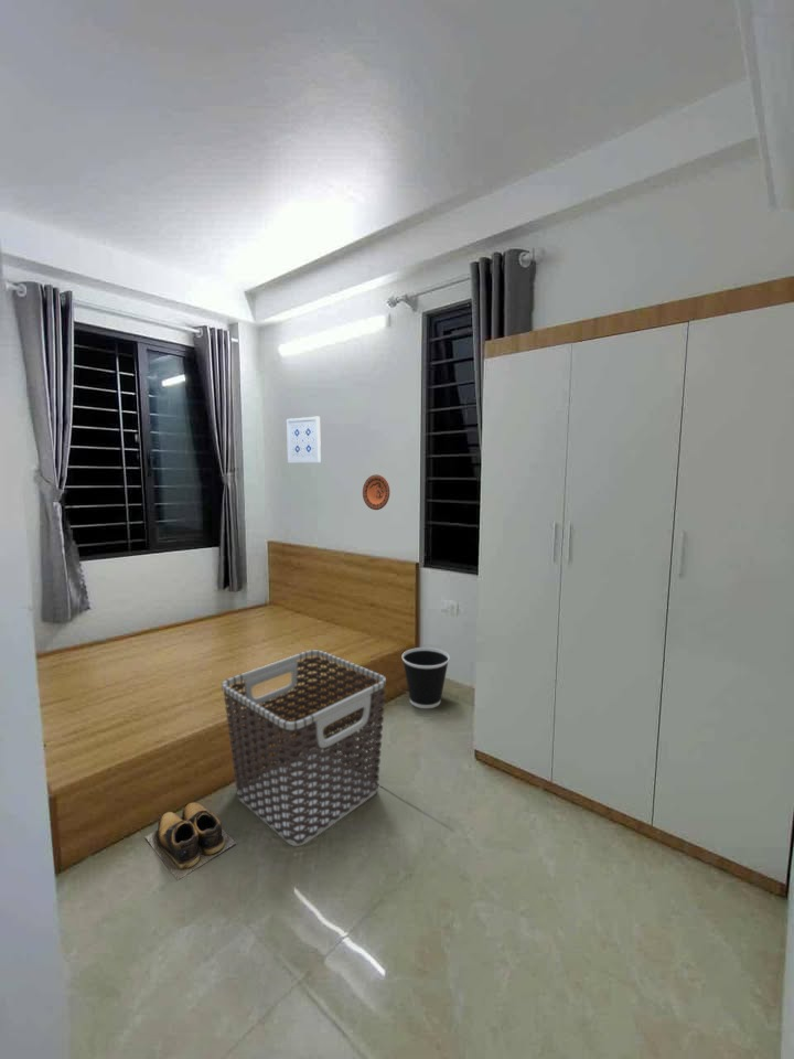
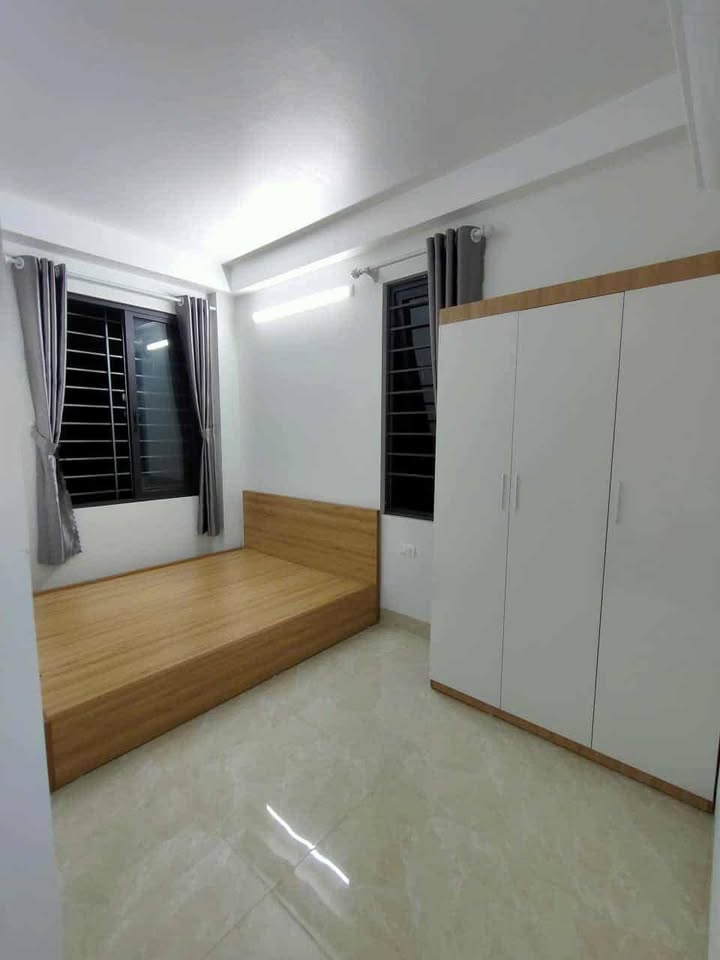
- wastebasket [400,646,451,709]
- decorative plate [362,473,391,511]
- shoes [144,801,237,881]
- clothes hamper [221,649,387,847]
- wall art [286,416,322,463]
